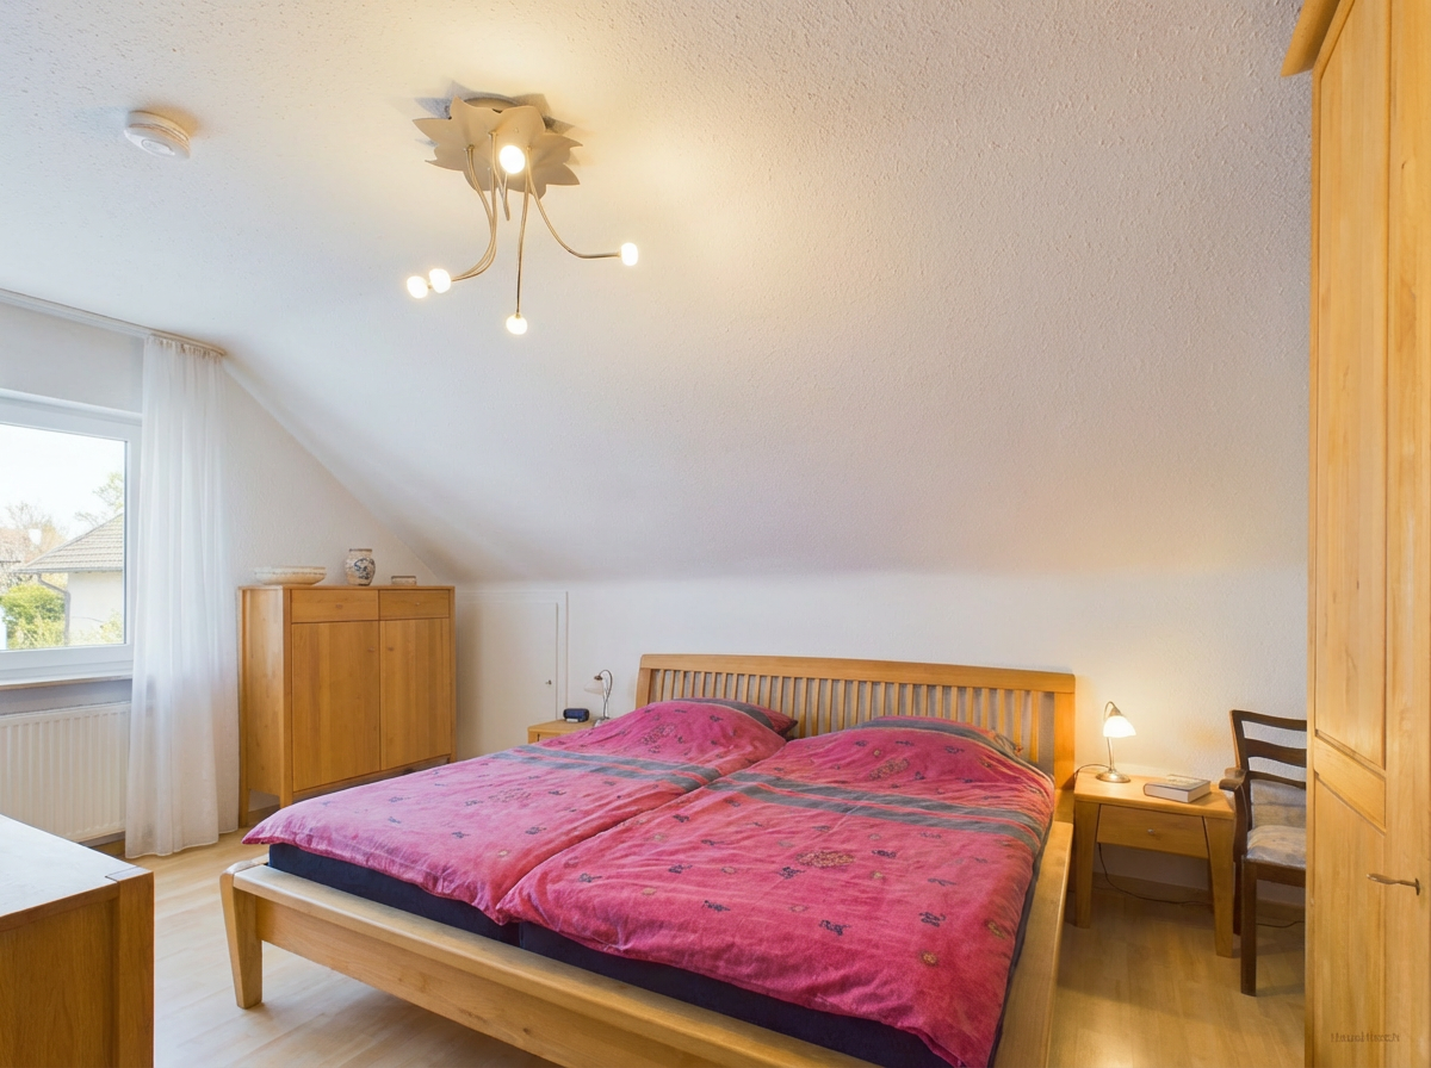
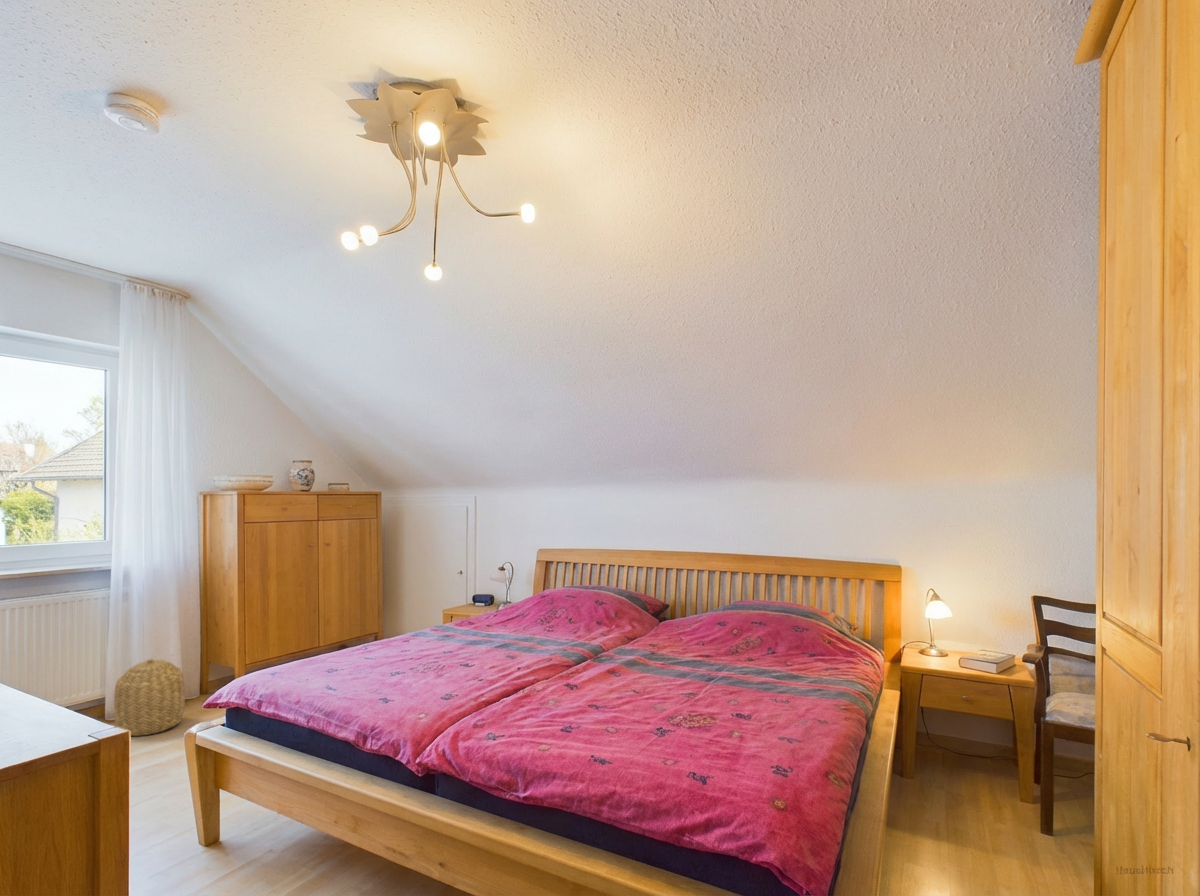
+ basket [113,658,186,737]
